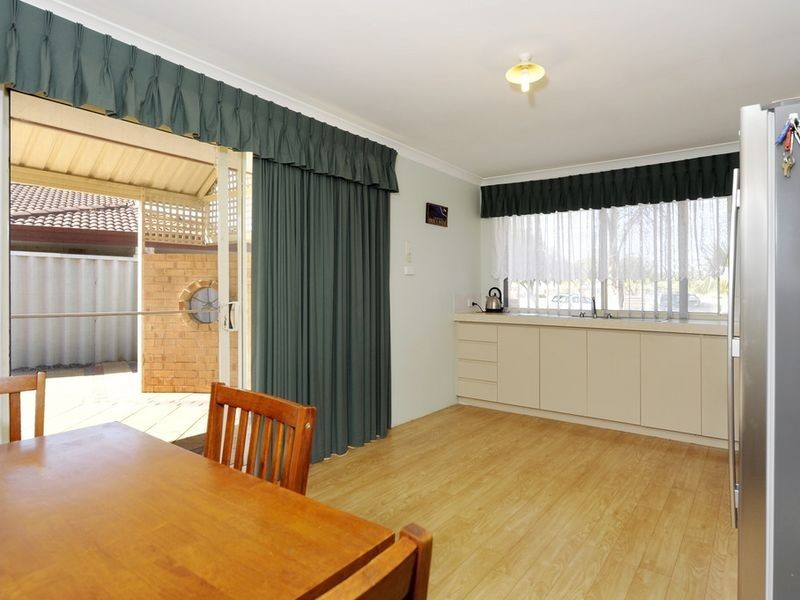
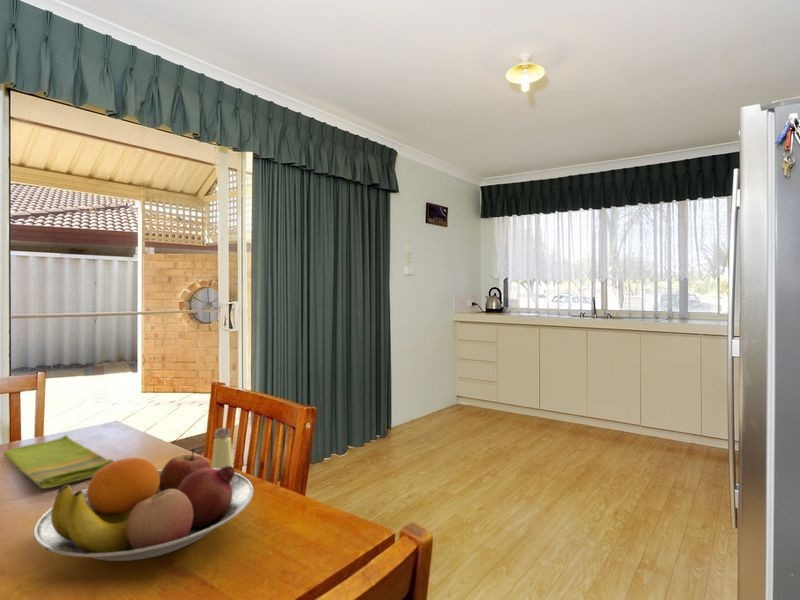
+ fruit bowl [32,448,255,562]
+ dish towel [2,434,115,489]
+ saltshaker [211,427,234,469]
